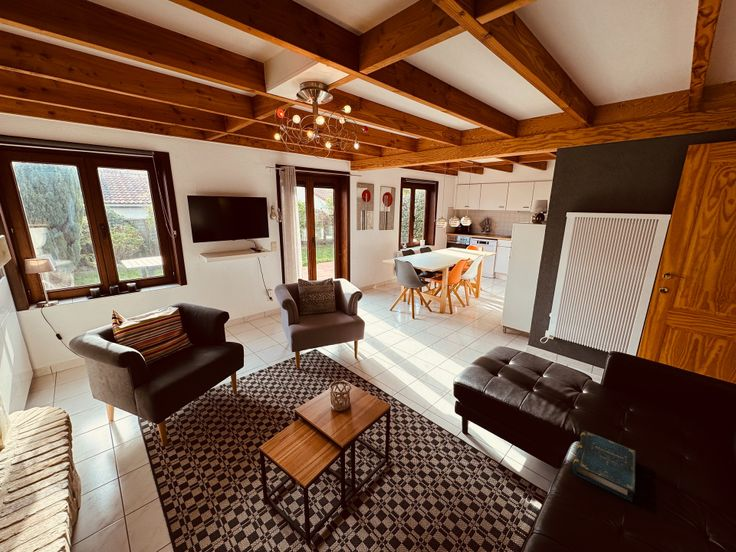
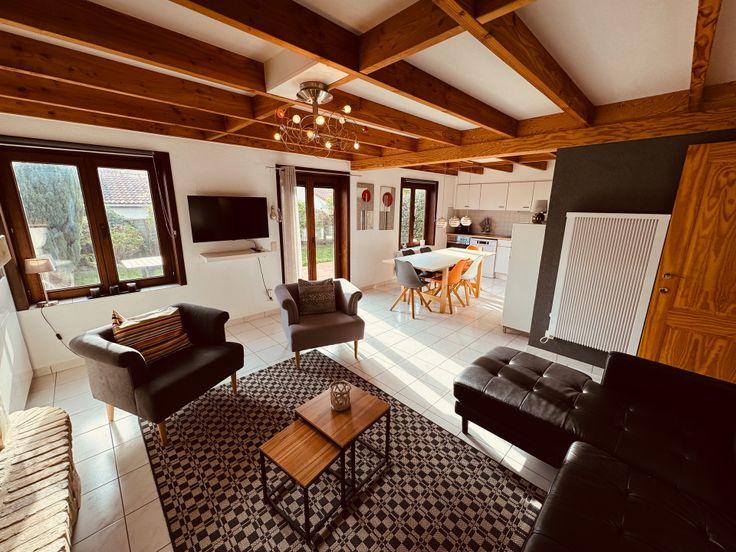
- book [572,430,637,503]
